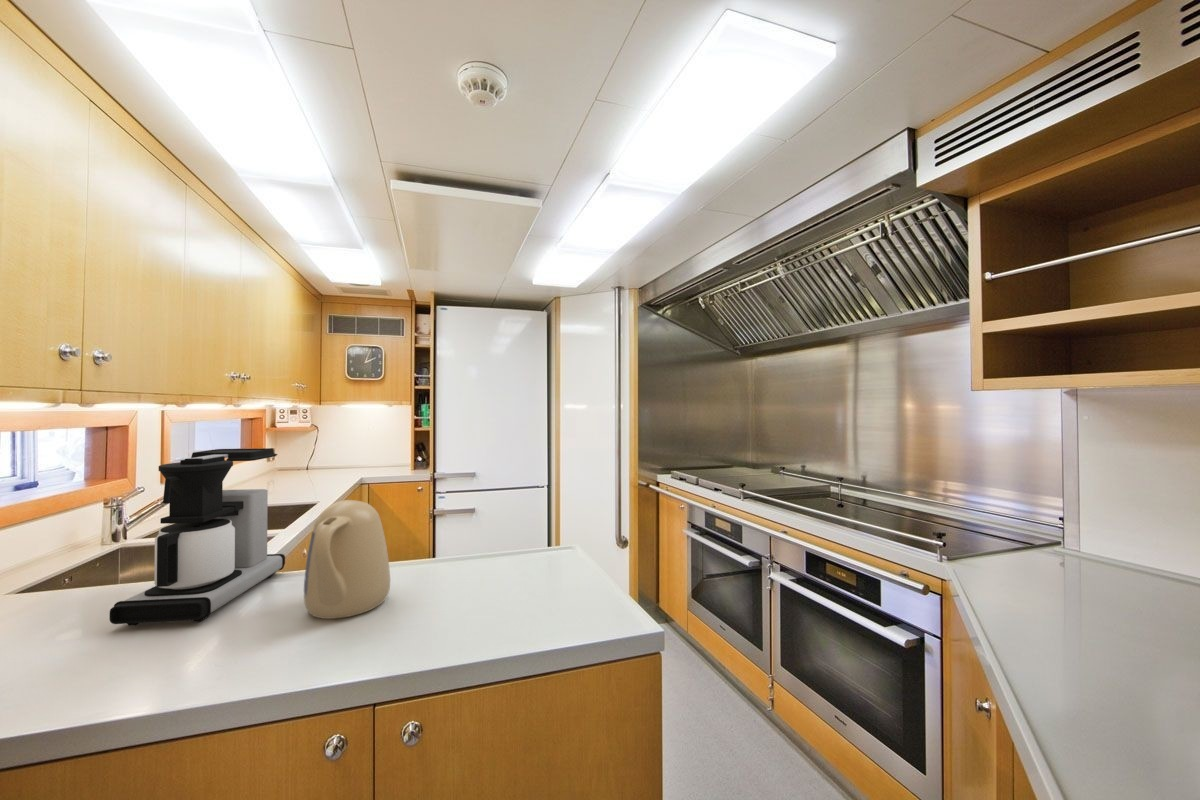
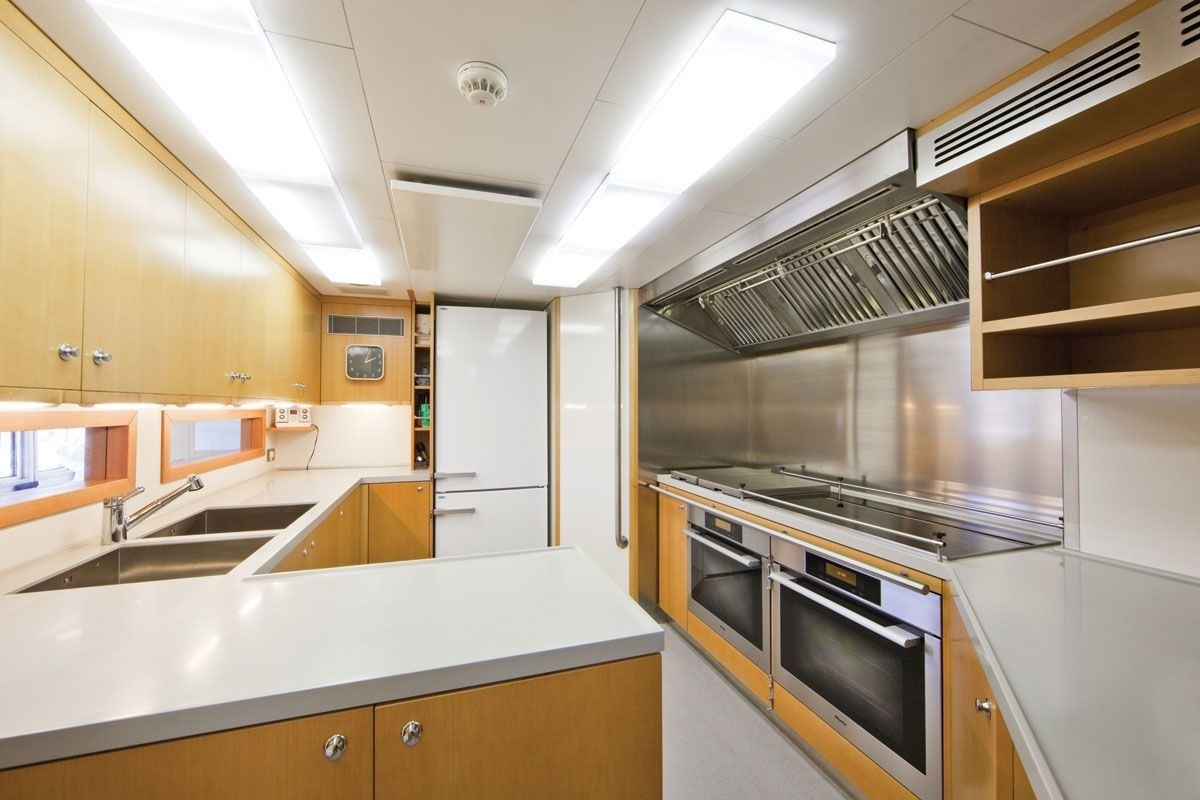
- coffee maker [109,447,286,627]
- kettle [303,499,391,620]
